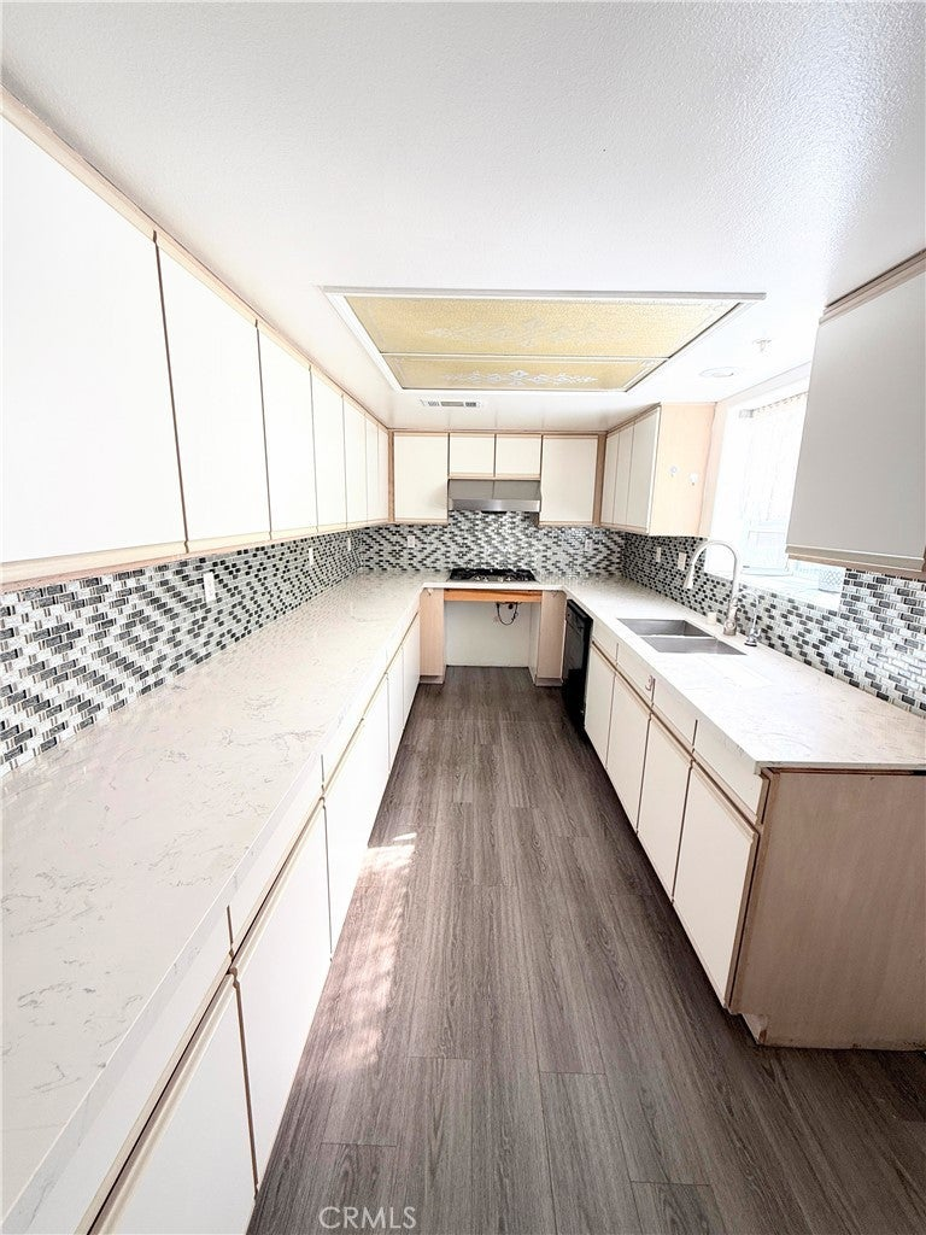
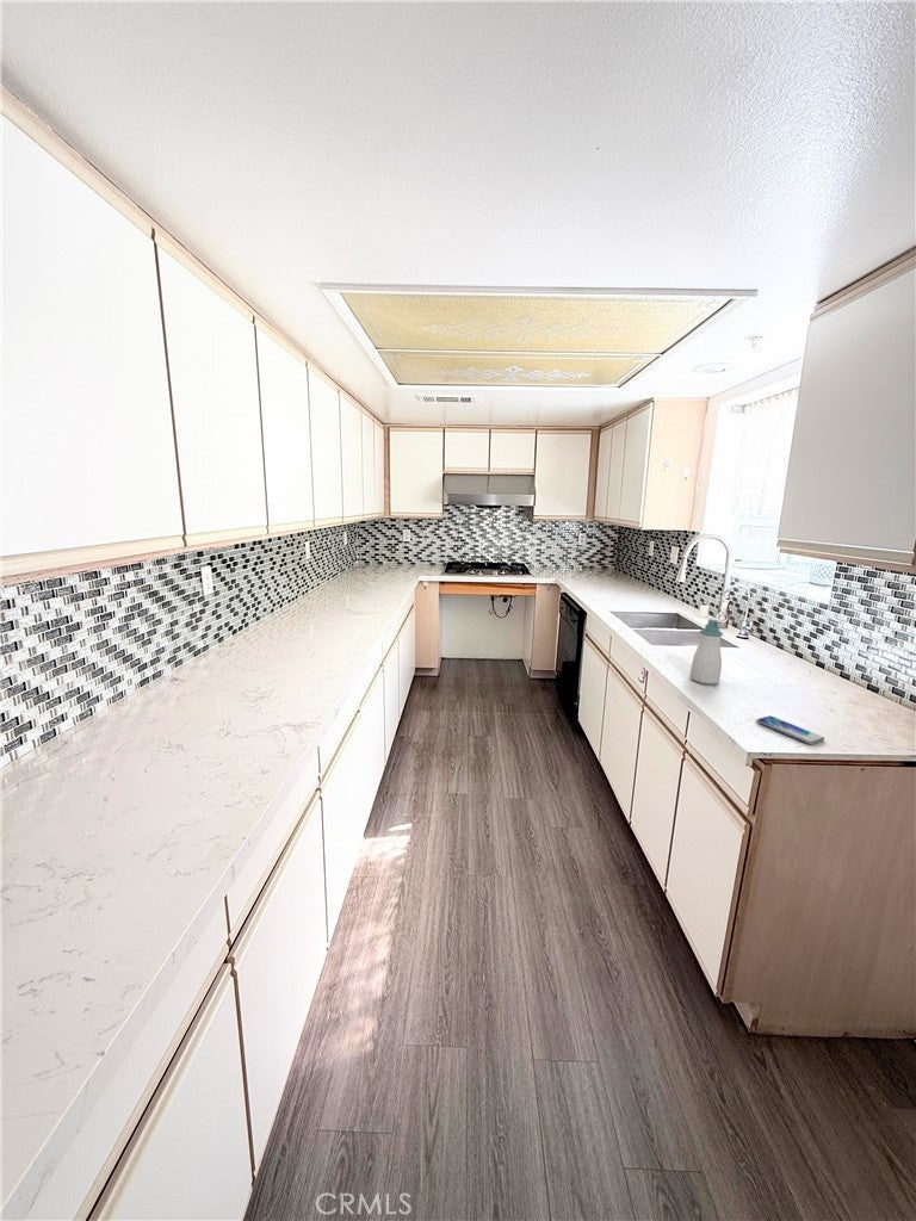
+ smartphone [756,714,825,745]
+ soap bottle [689,618,724,686]
